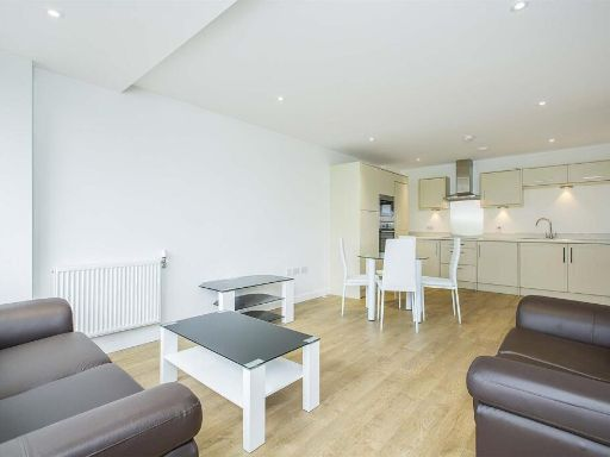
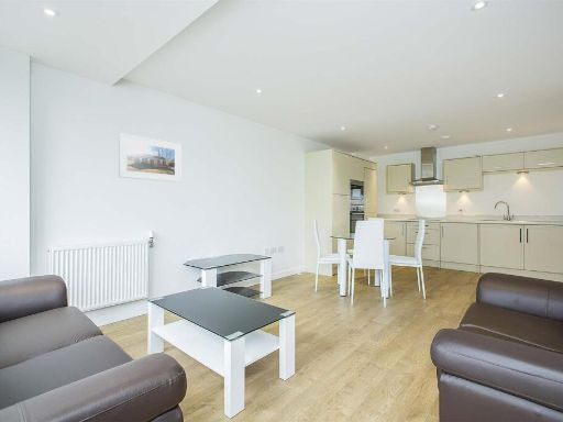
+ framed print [118,132,181,184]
